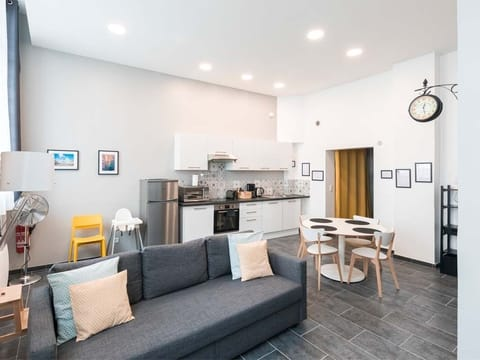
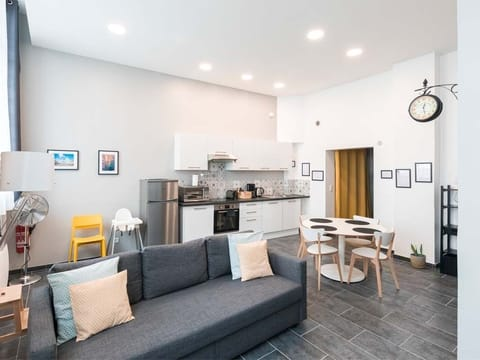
+ potted plant [409,243,427,269]
